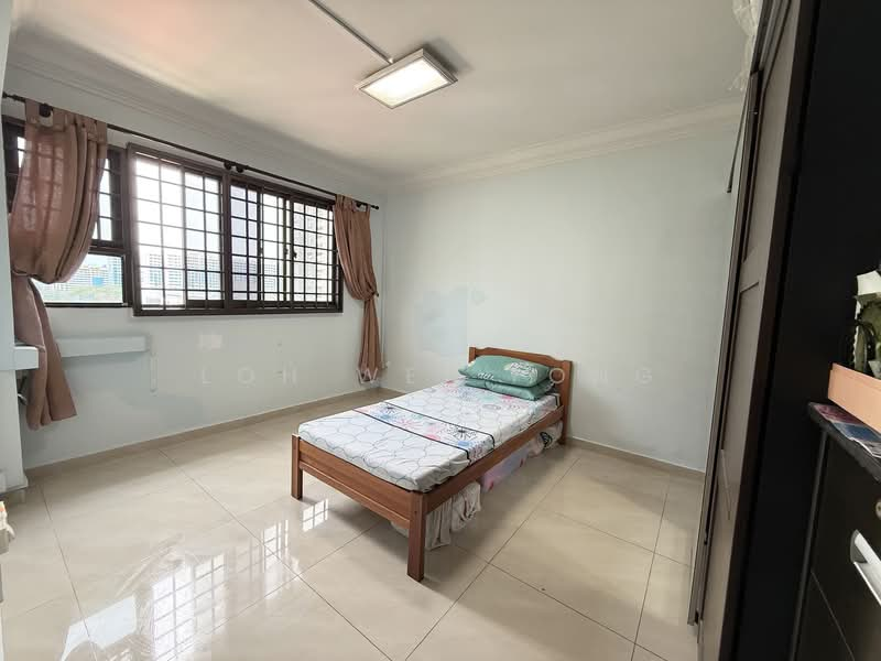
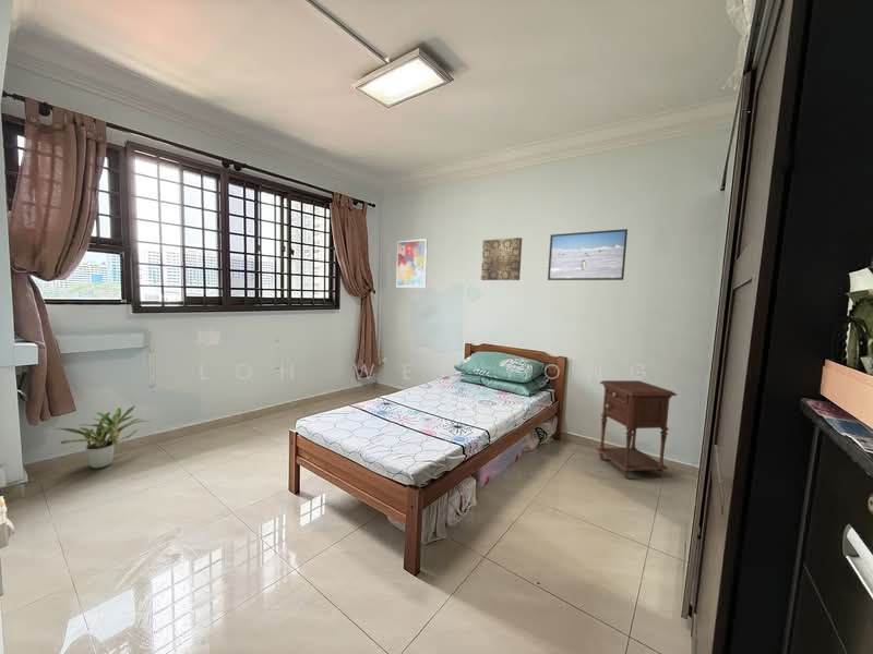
+ potted plant [53,404,151,470]
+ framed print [547,228,629,281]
+ wall art [395,238,429,289]
+ nightstand [595,379,678,480]
+ wall art [480,237,523,281]
